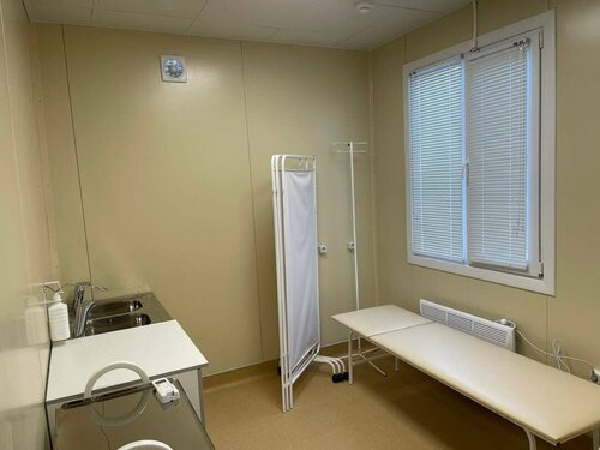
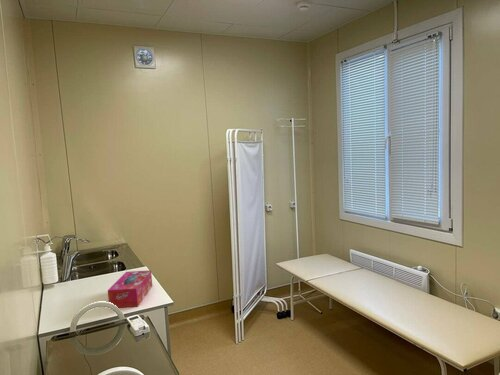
+ tissue box [107,269,153,309]
